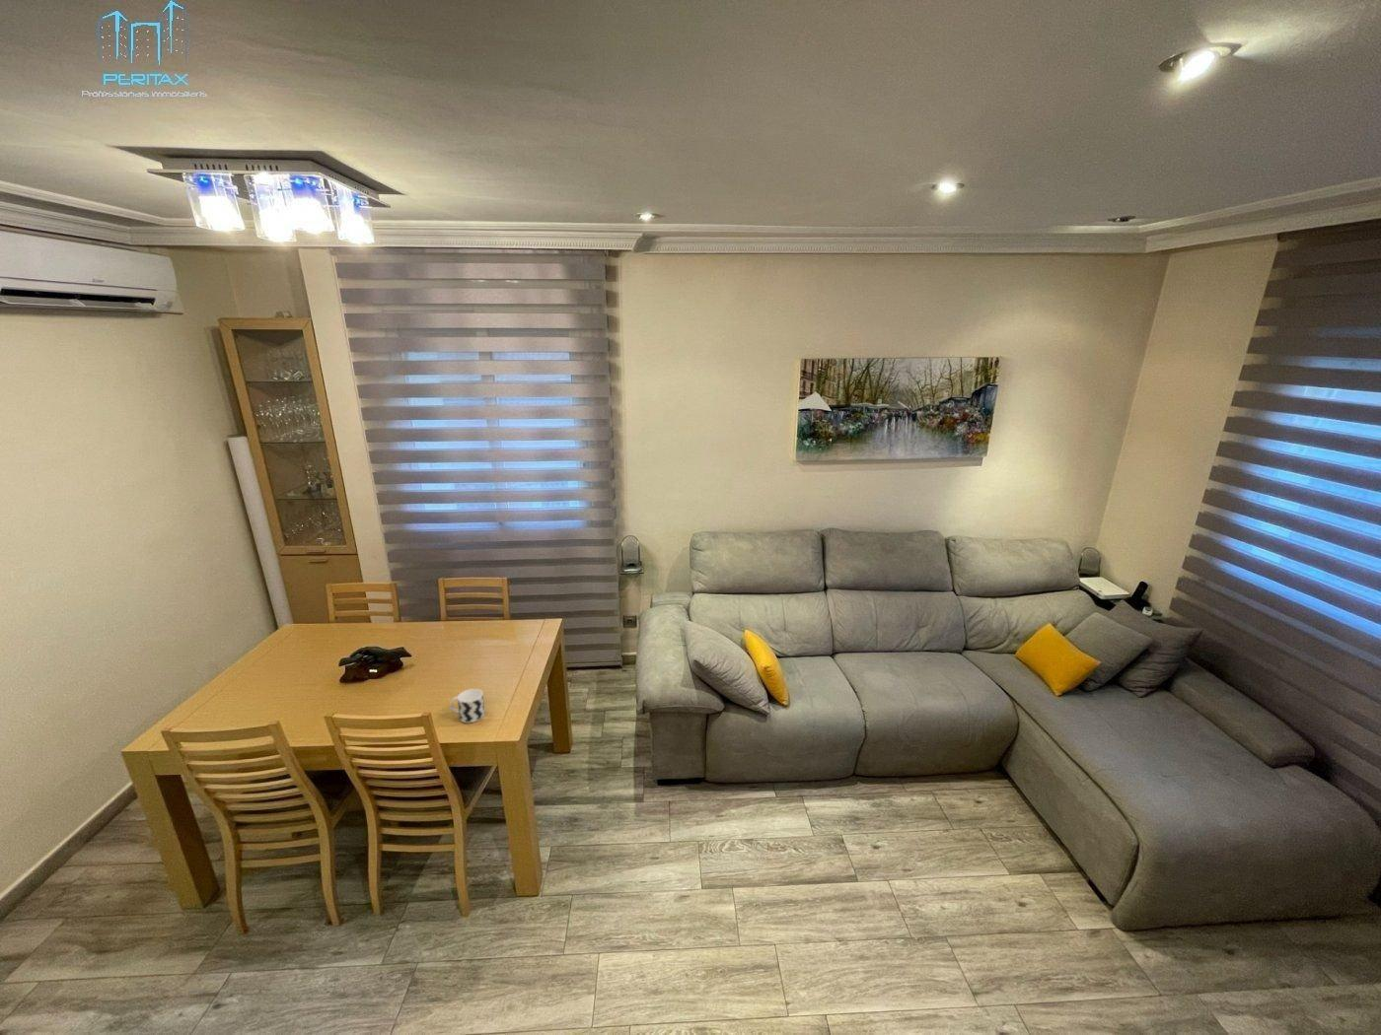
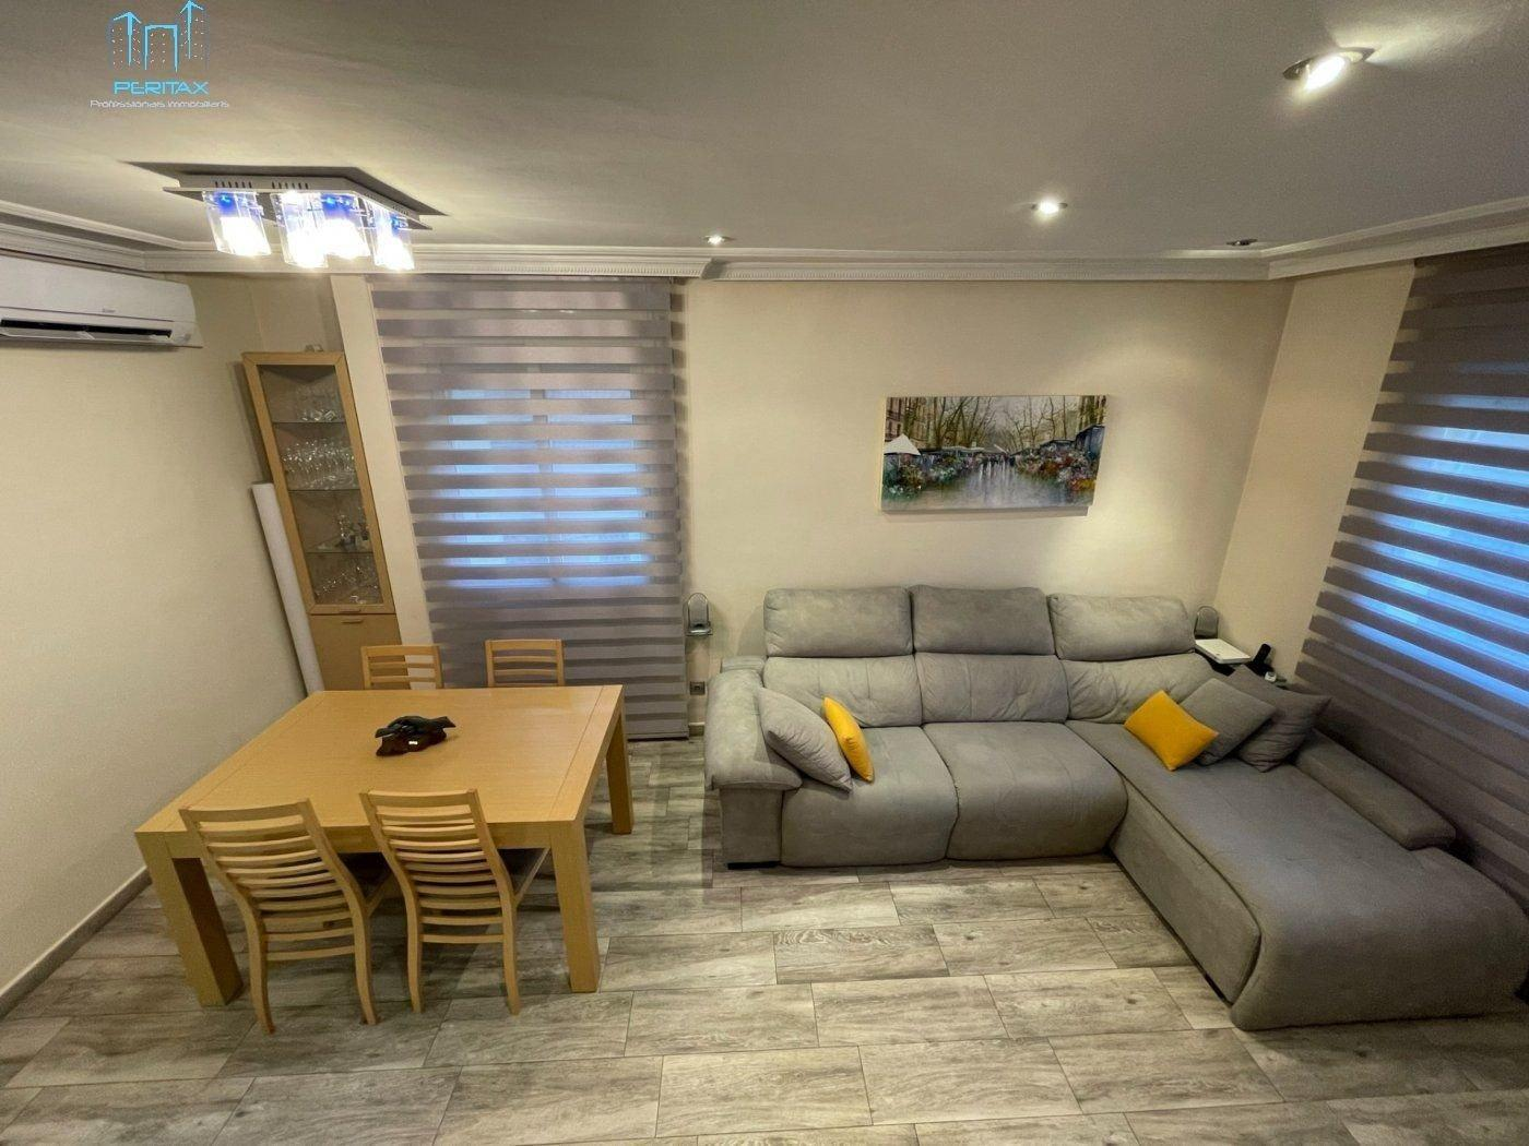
- cup [449,688,485,723]
